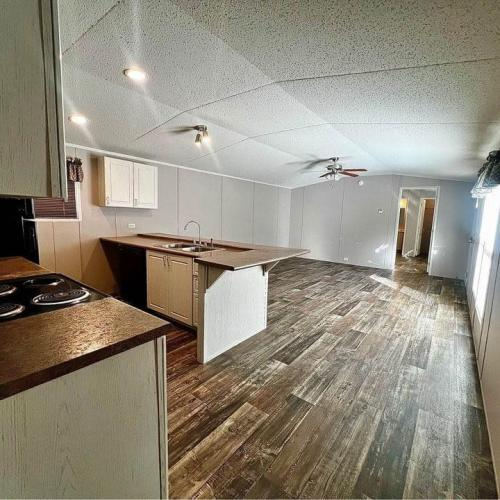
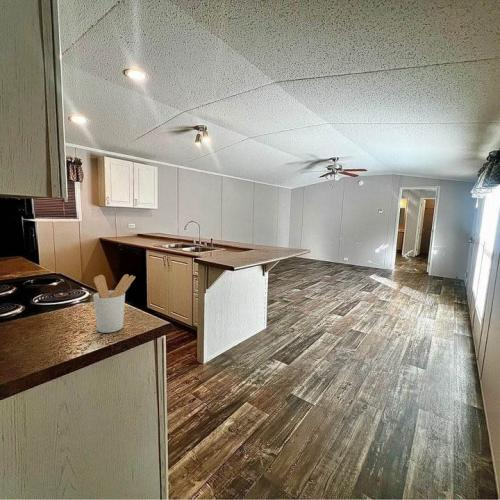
+ utensil holder [92,273,136,334]
